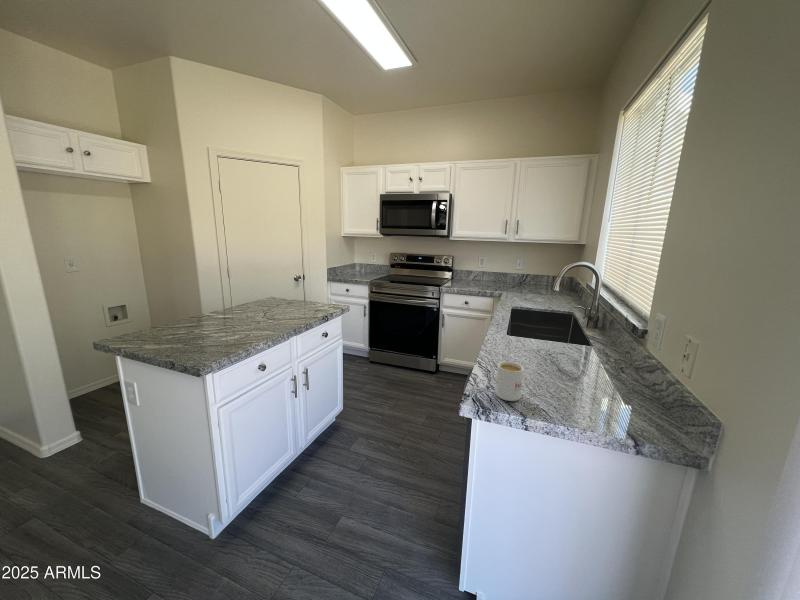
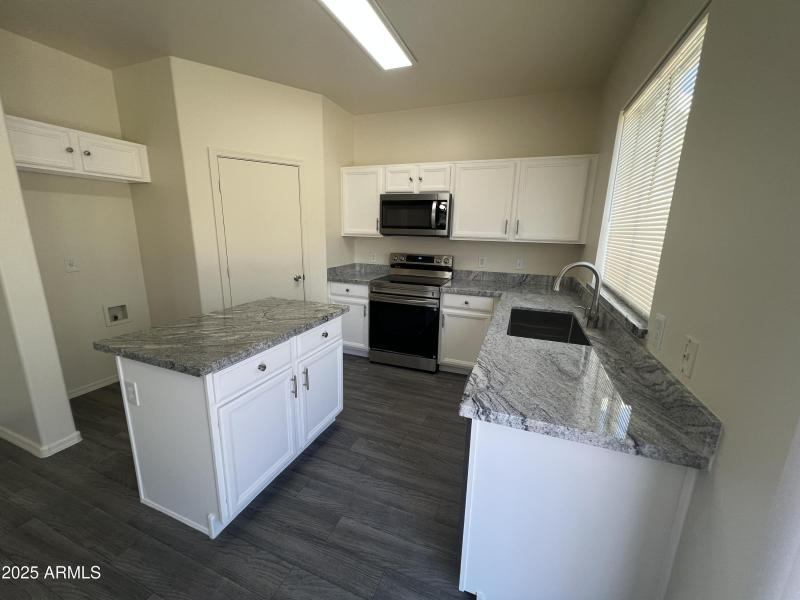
- mug [494,361,525,402]
